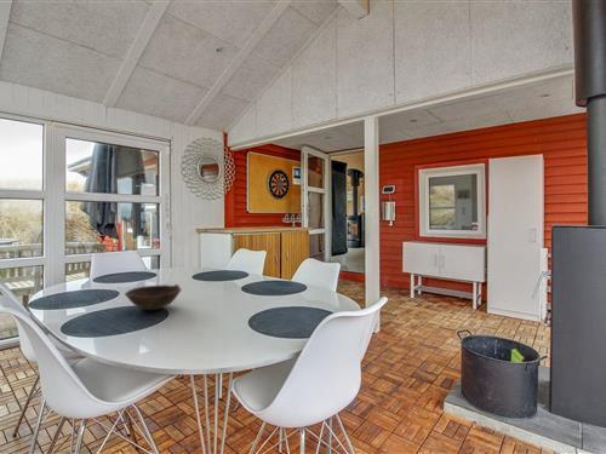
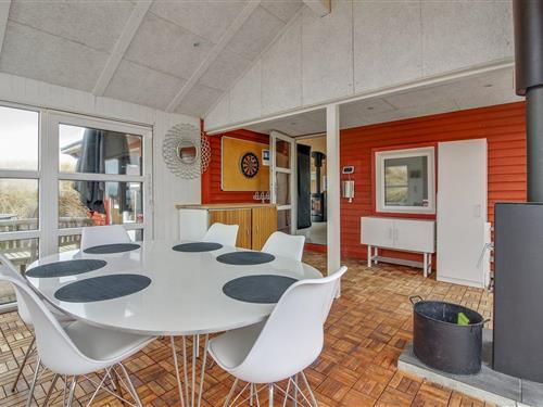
- bowl [124,283,183,311]
